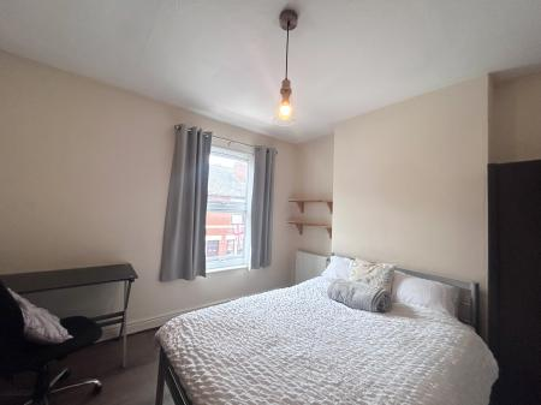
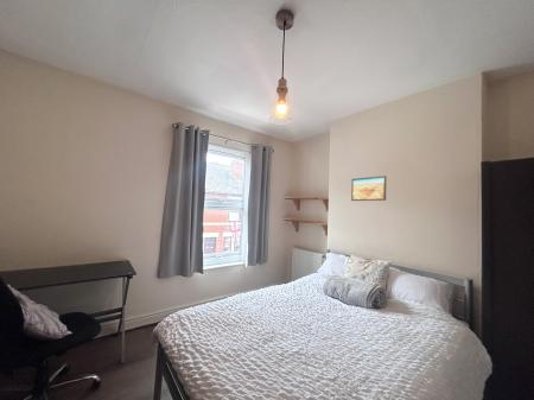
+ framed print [350,174,387,202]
